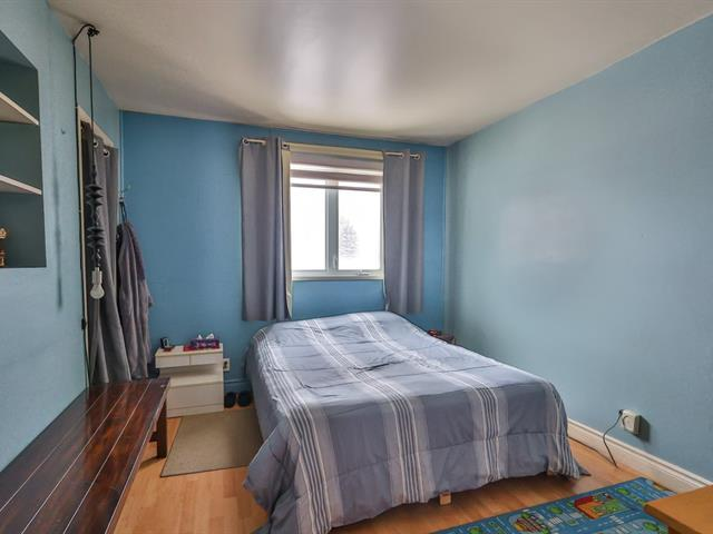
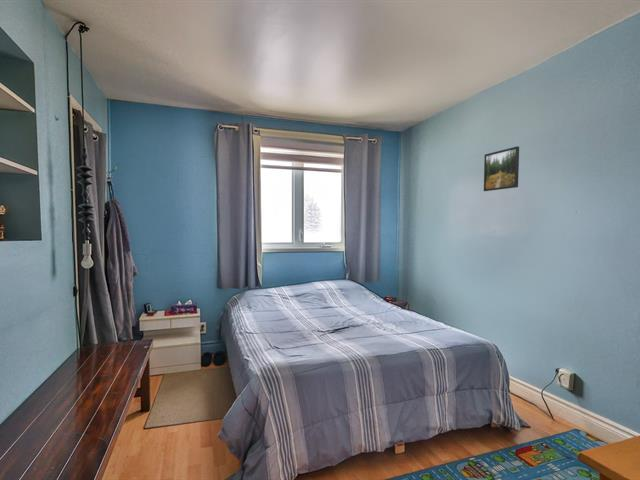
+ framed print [483,145,520,192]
